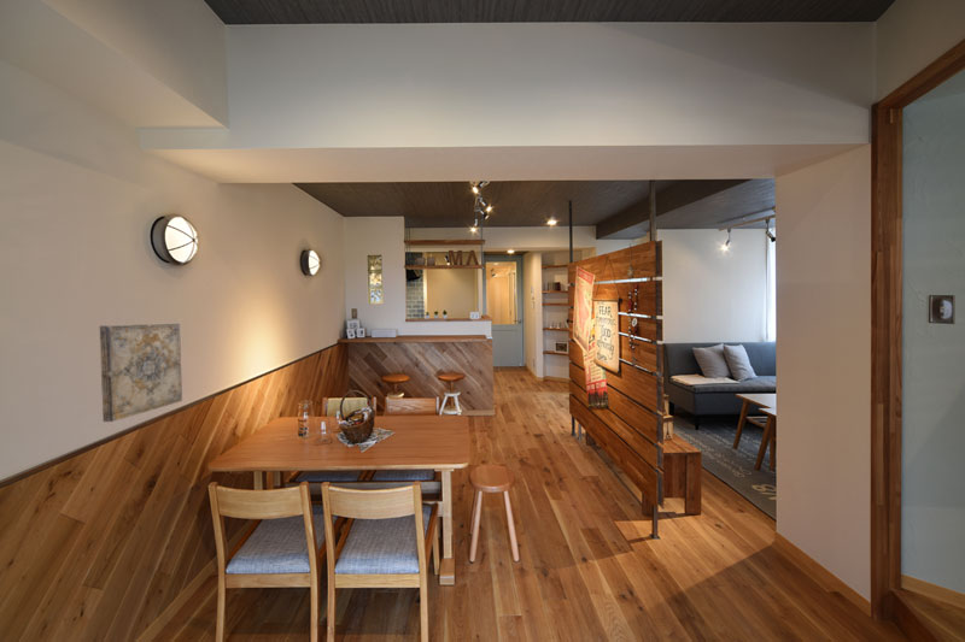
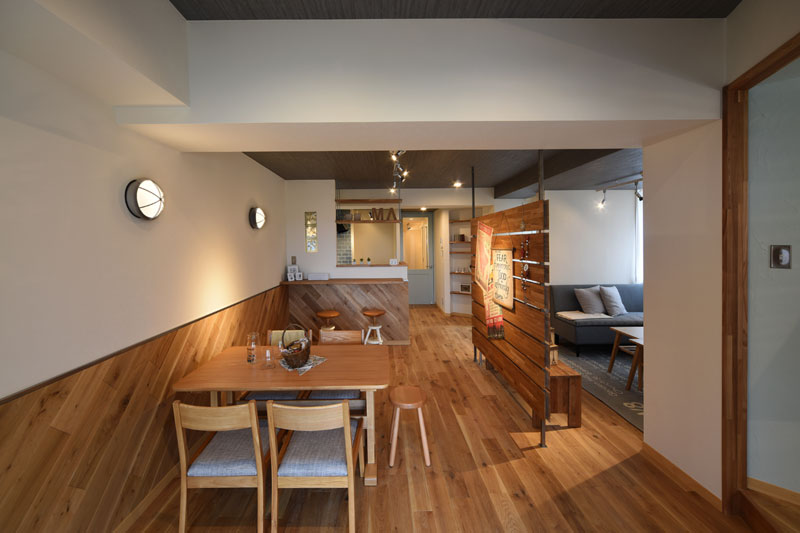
- wall art [99,322,183,423]
